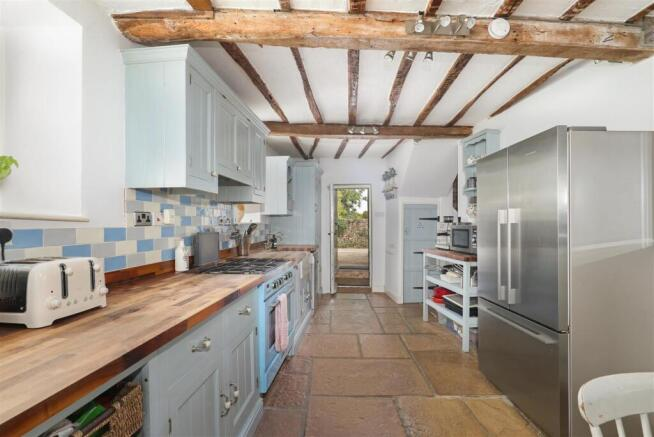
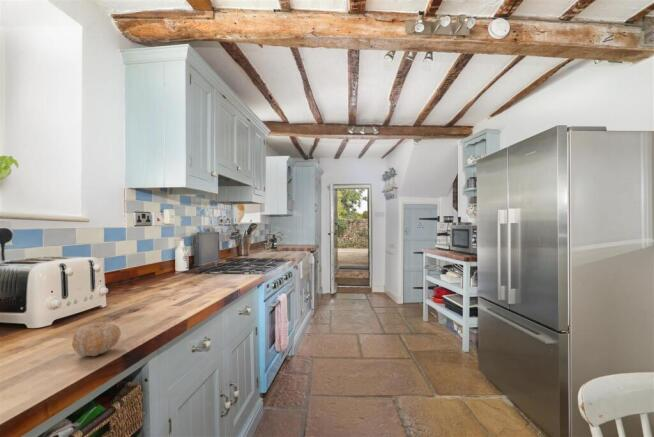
+ fruit [71,321,122,357]
